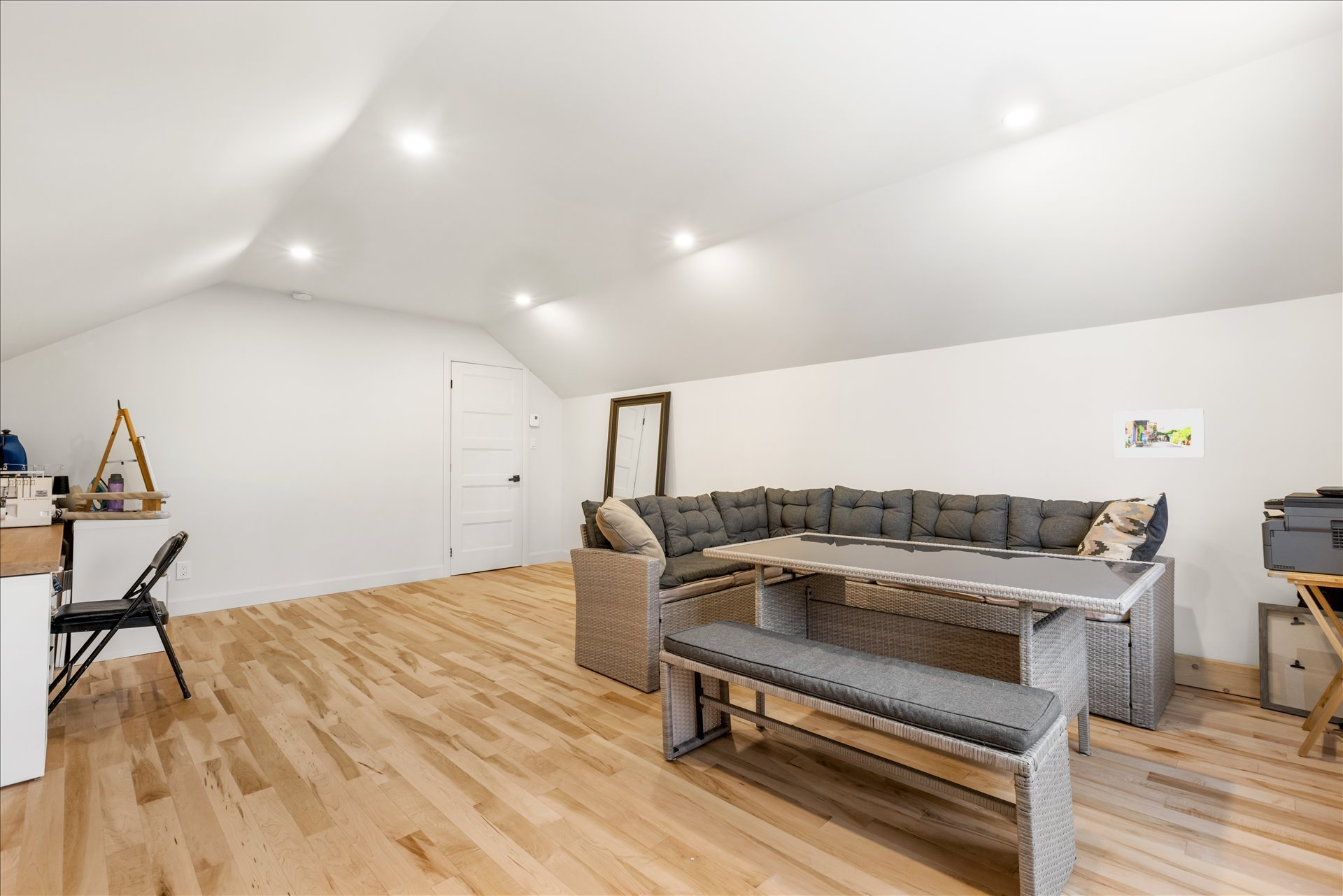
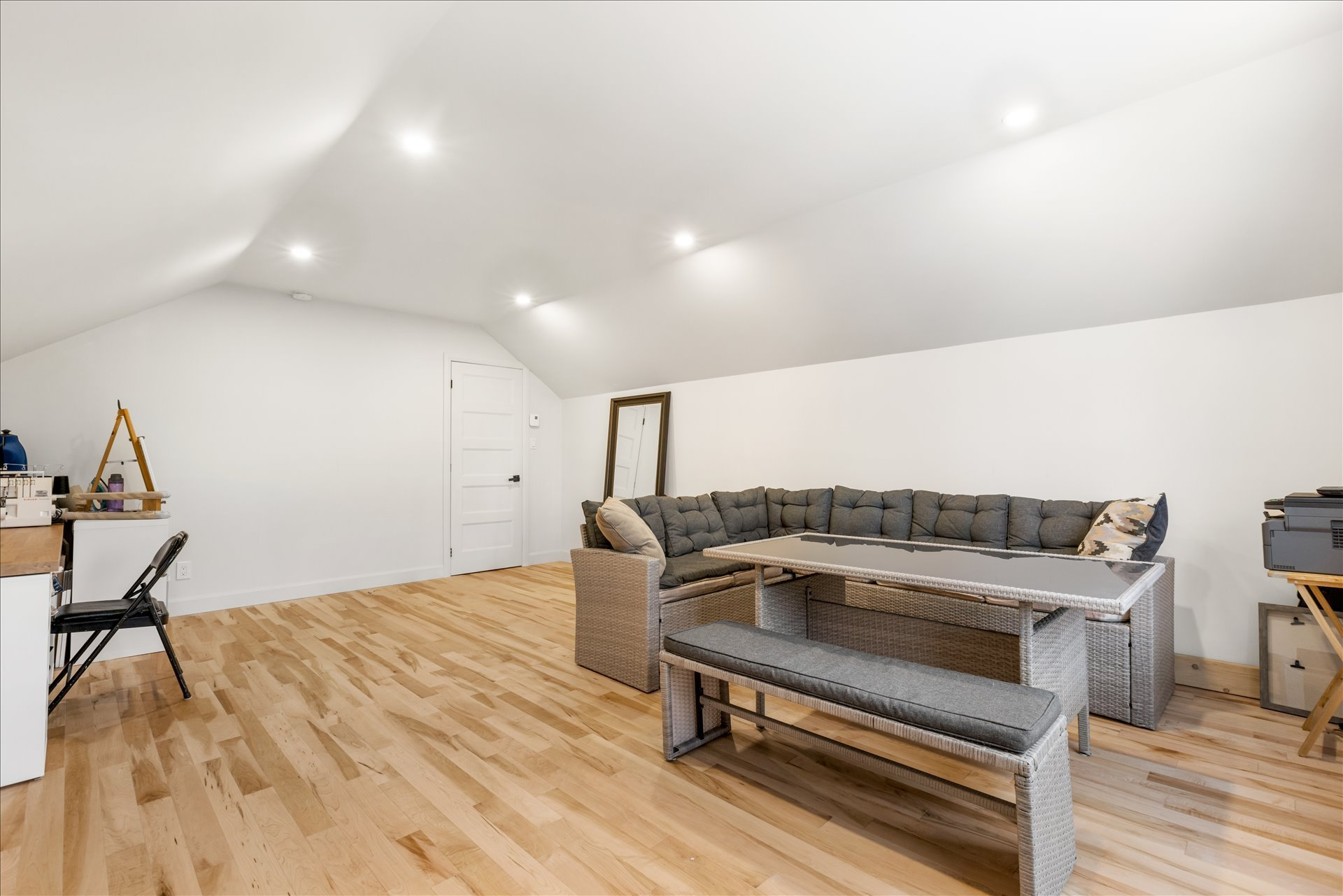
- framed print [1114,408,1205,457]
